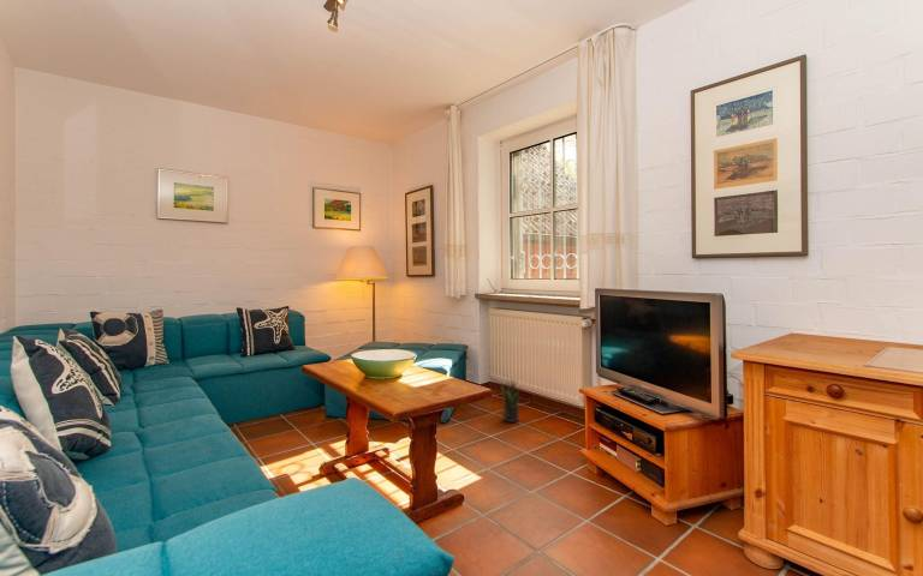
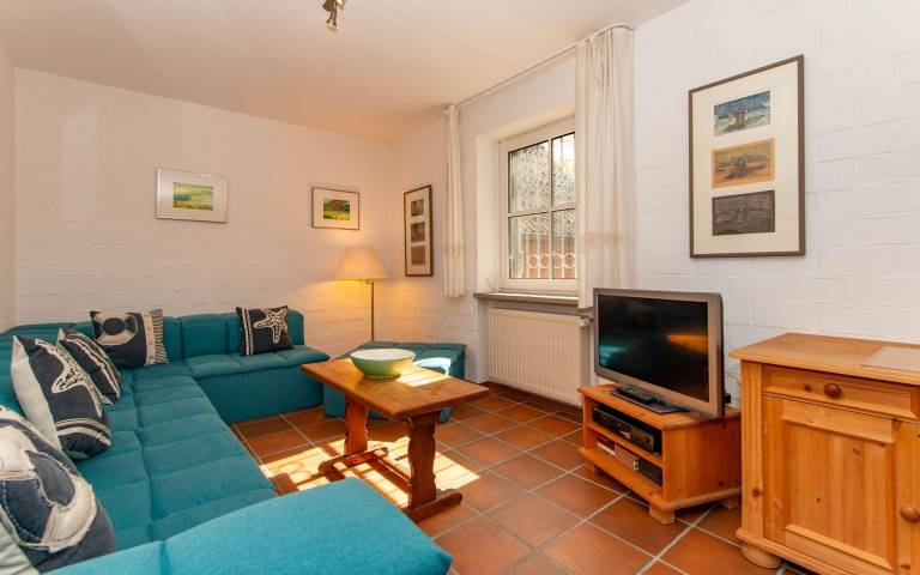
- potted plant [500,378,522,424]
